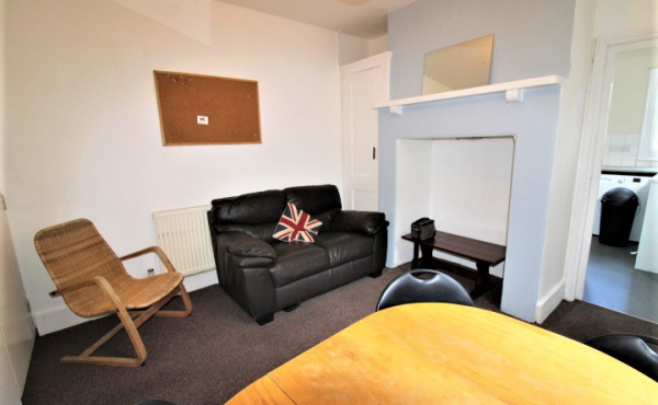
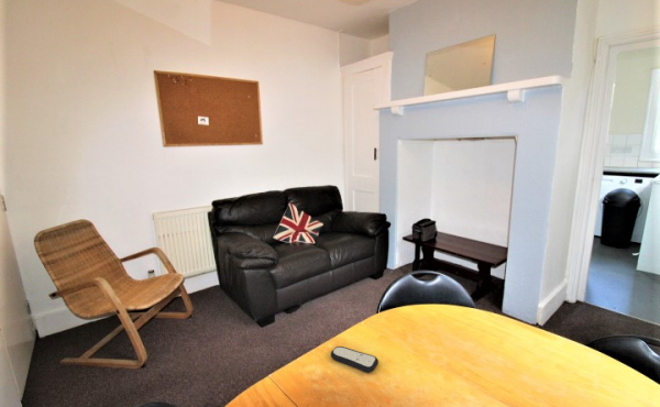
+ remote control [330,345,380,374]
